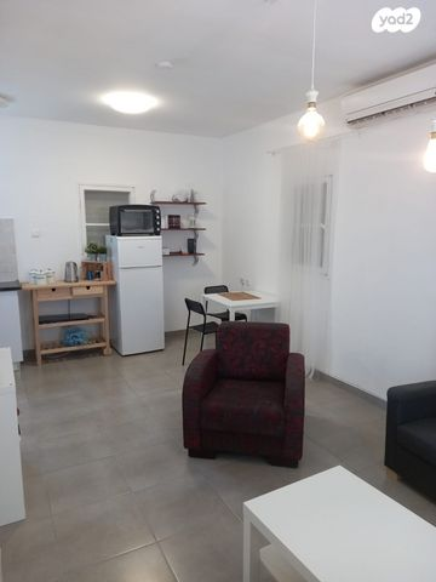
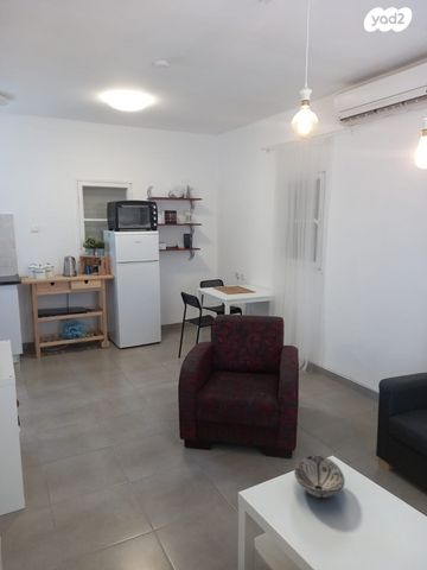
+ decorative bowl [293,454,346,499]
